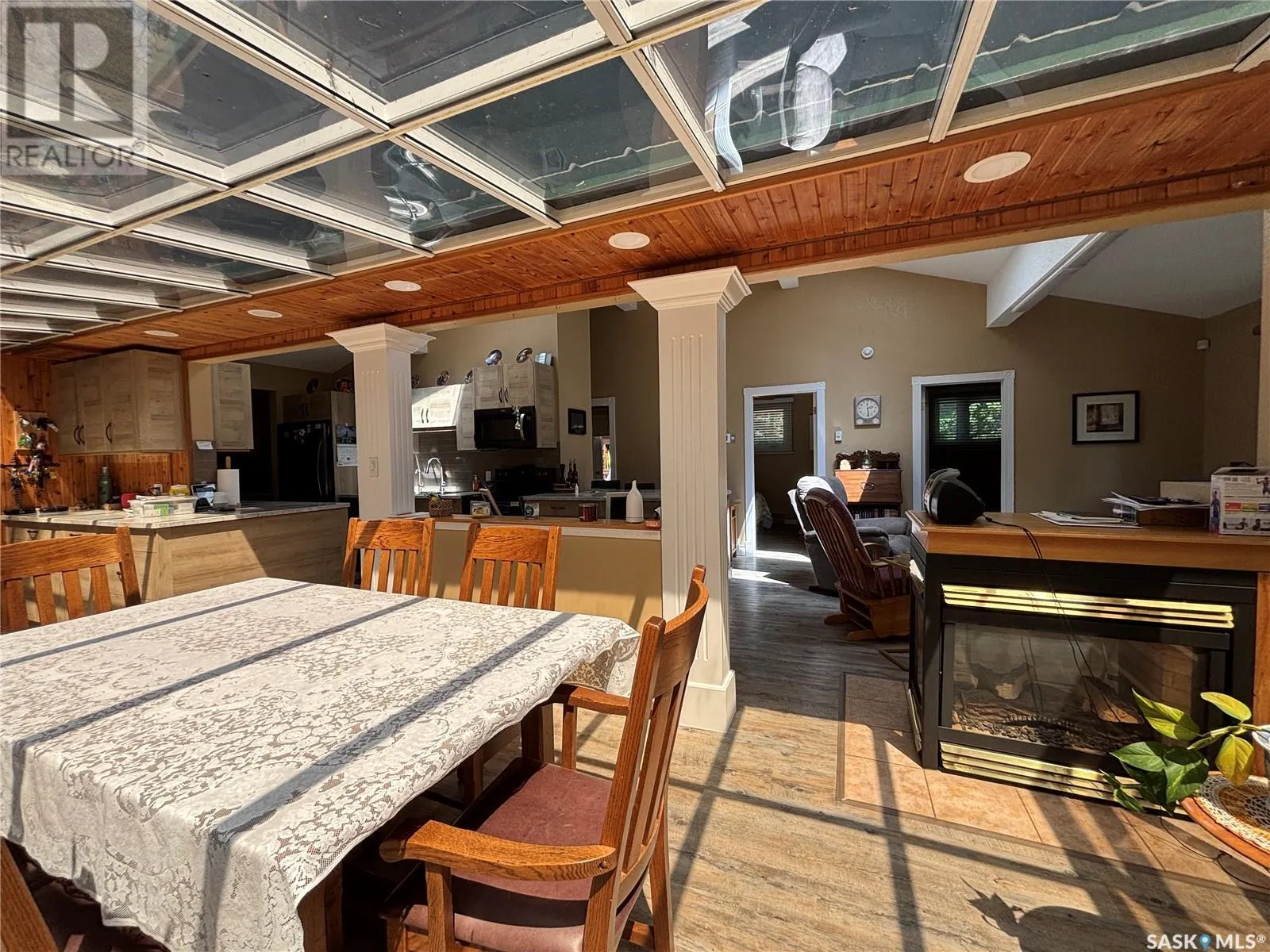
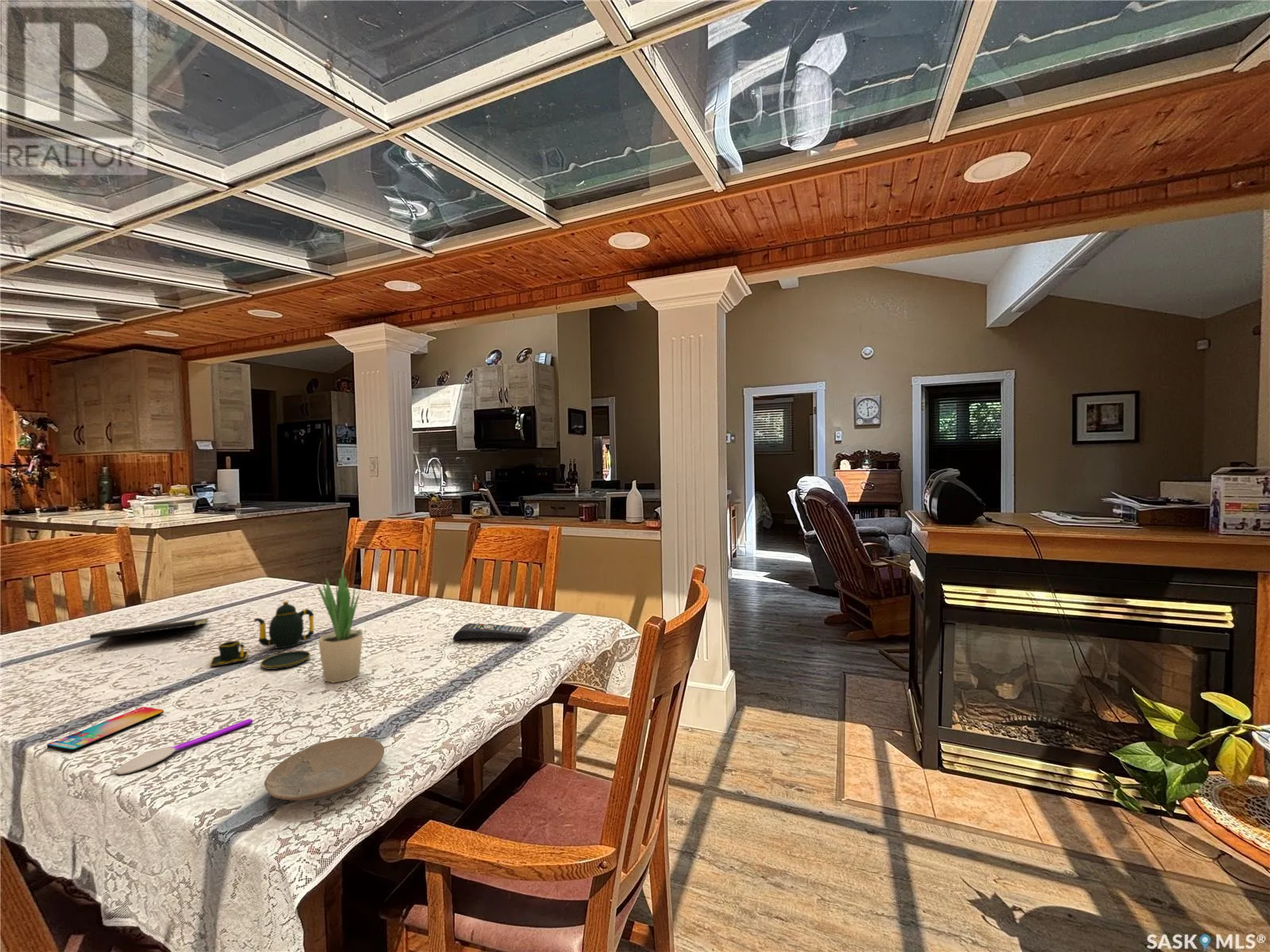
+ smartphone [46,706,164,752]
+ plate [264,736,385,801]
+ spoon [115,718,253,775]
+ notepad [89,617,210,640]
+ remote control [452,623,532,641]
+ teapot [210,601,315,670]
+ potted plant [317,563,364,684]
